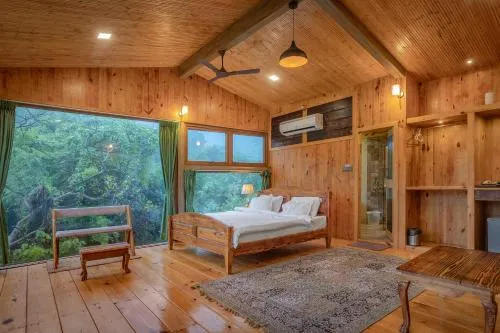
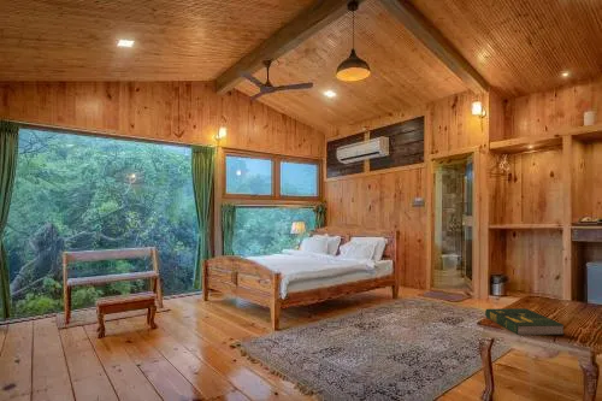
+ book [484,307,566,336]
